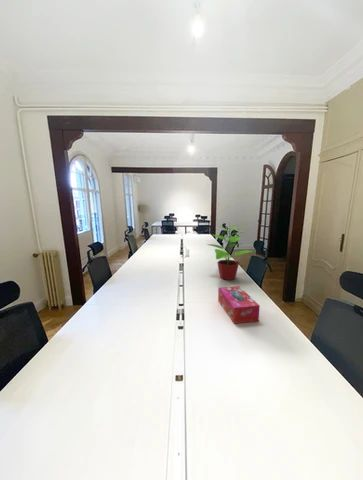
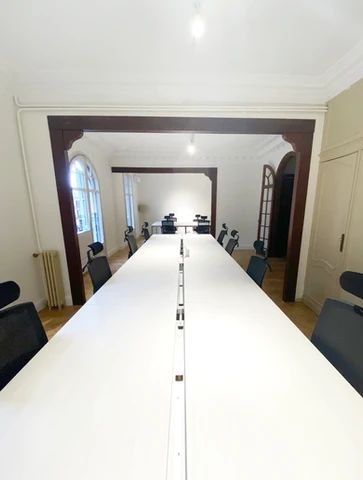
- tissue box [217,285,261,325]
- potted plant [206,222,256,281]
